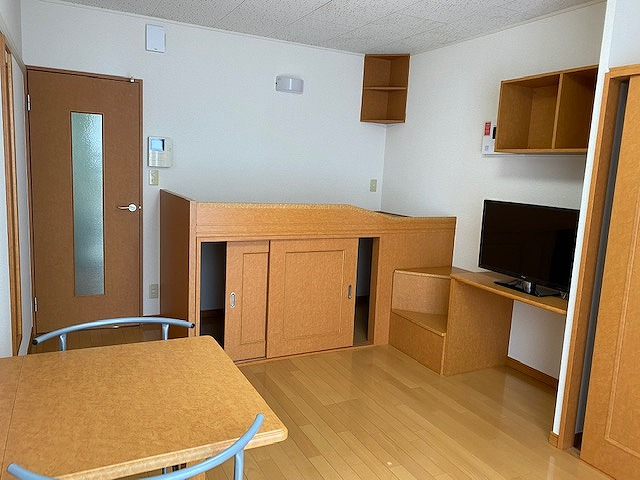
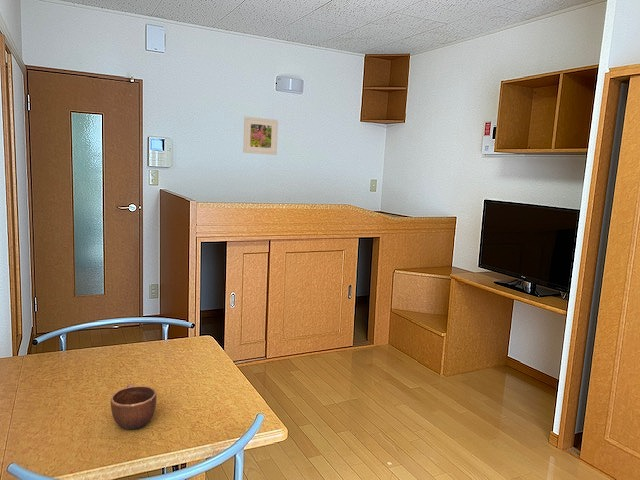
+ mug [110,383,157,430]
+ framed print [242,116,279,156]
